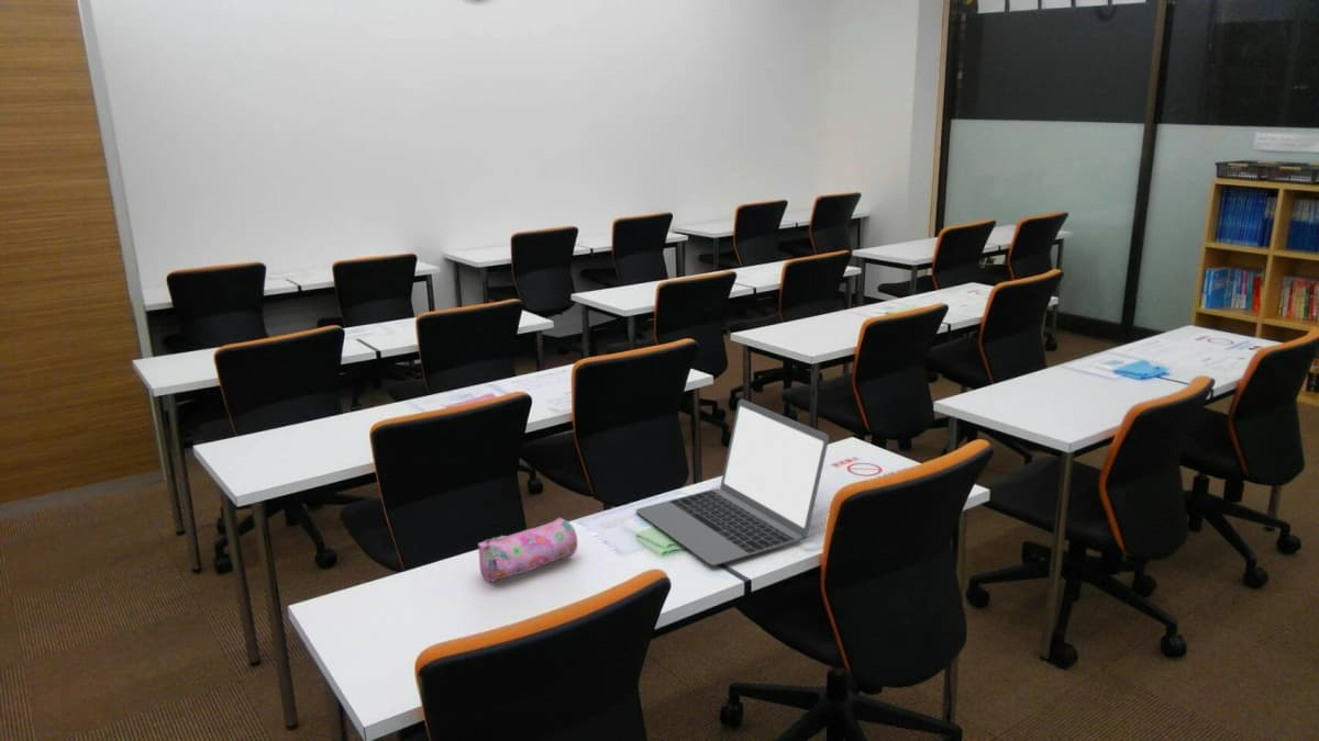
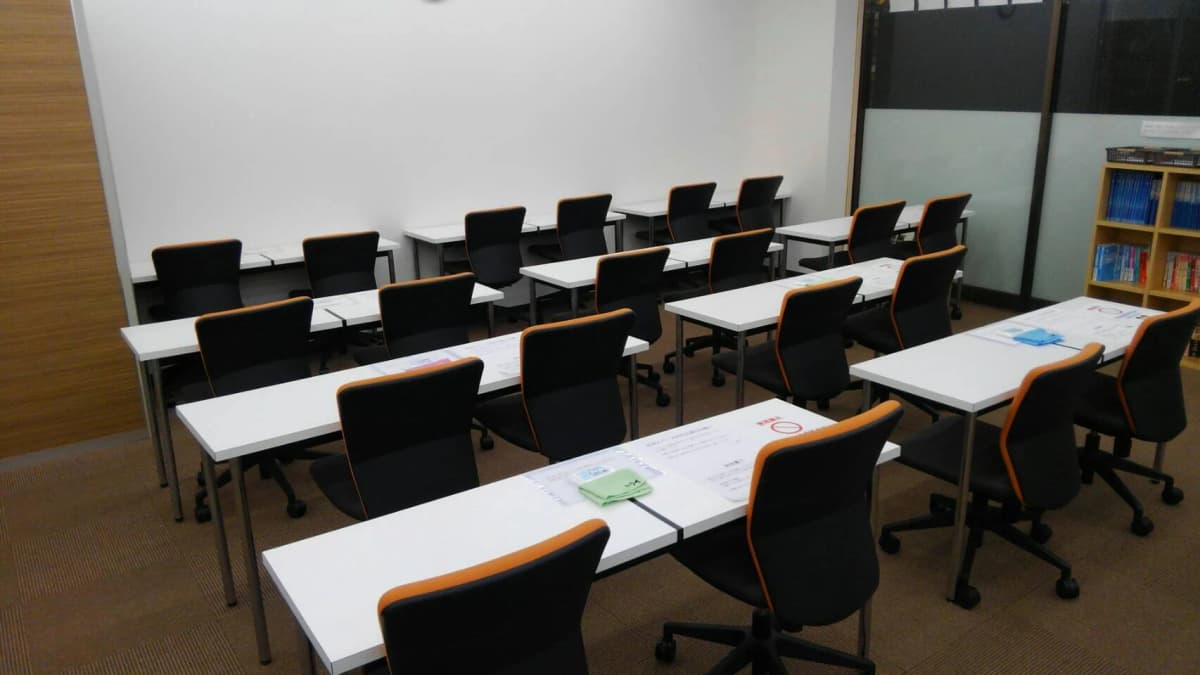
- pencil case [477,517,578,583]
- laptop [634,398,830,566]
